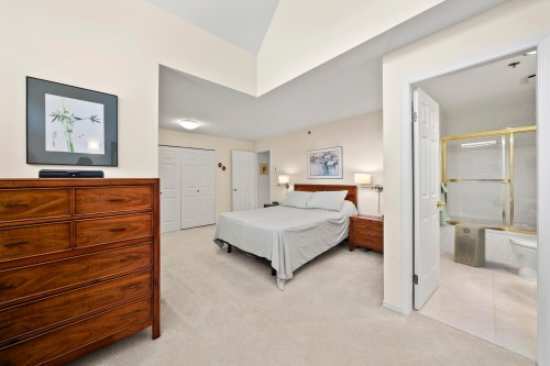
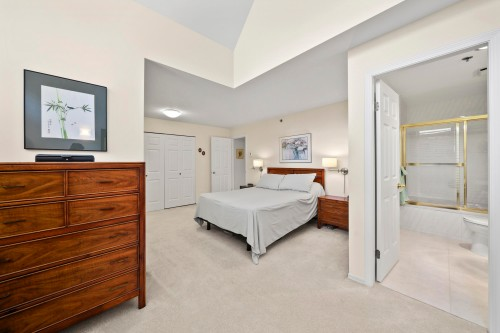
- fan [453,223,486,268]
